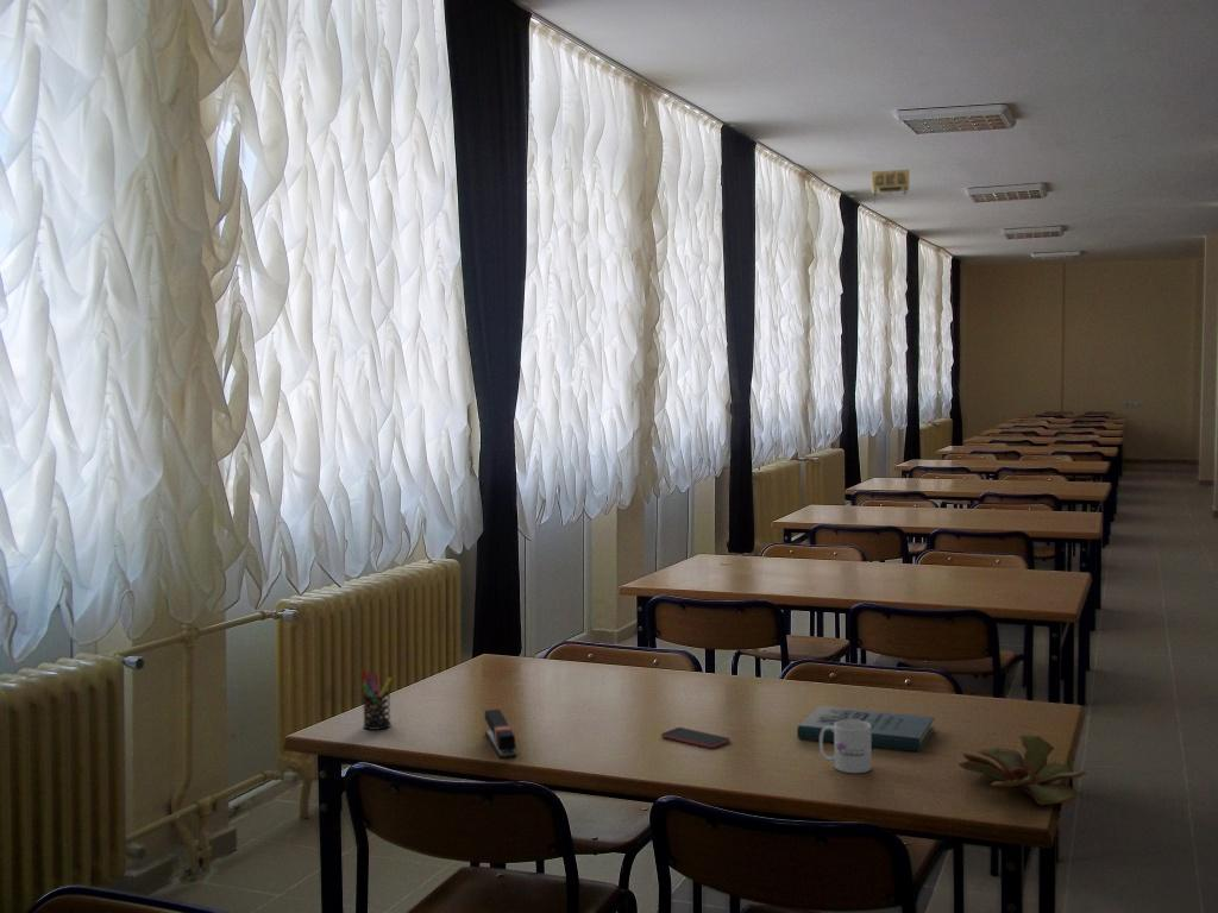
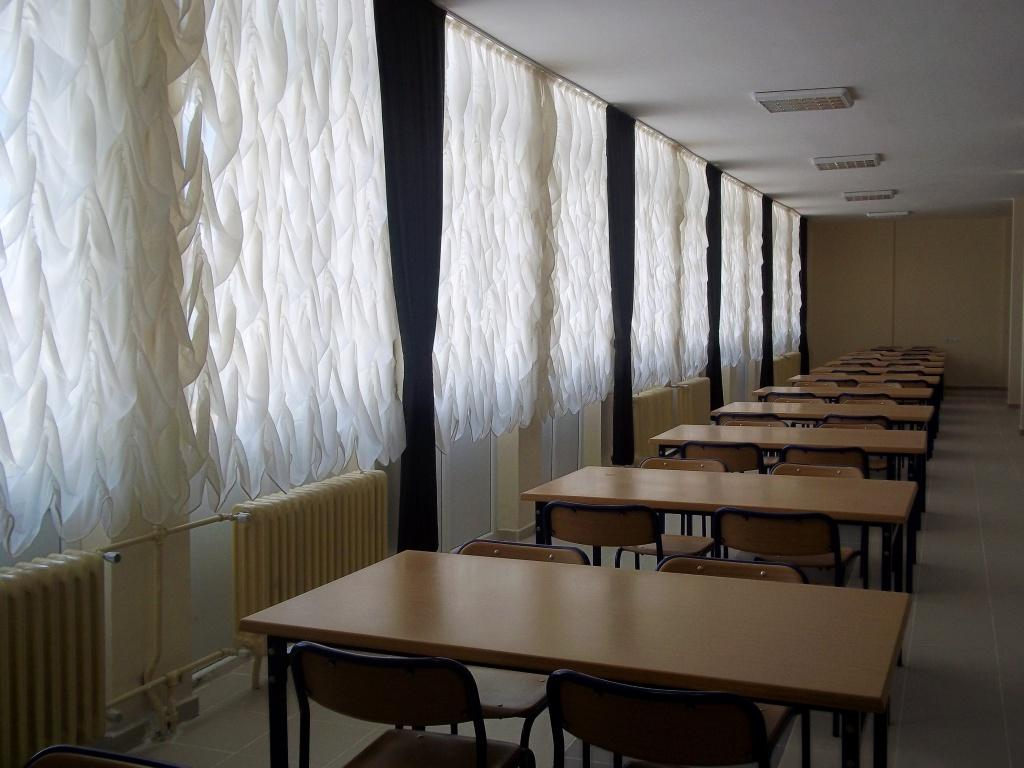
- smartphone [660,726,732,749]
- book [796,705,935,754]
- pen holder [360,668,393,731]
- mug [818,720,873,774]
- projector [871,169,910,203]
- succulent plant [958,735,1088,806]
- stapler [483,709,517,760]
